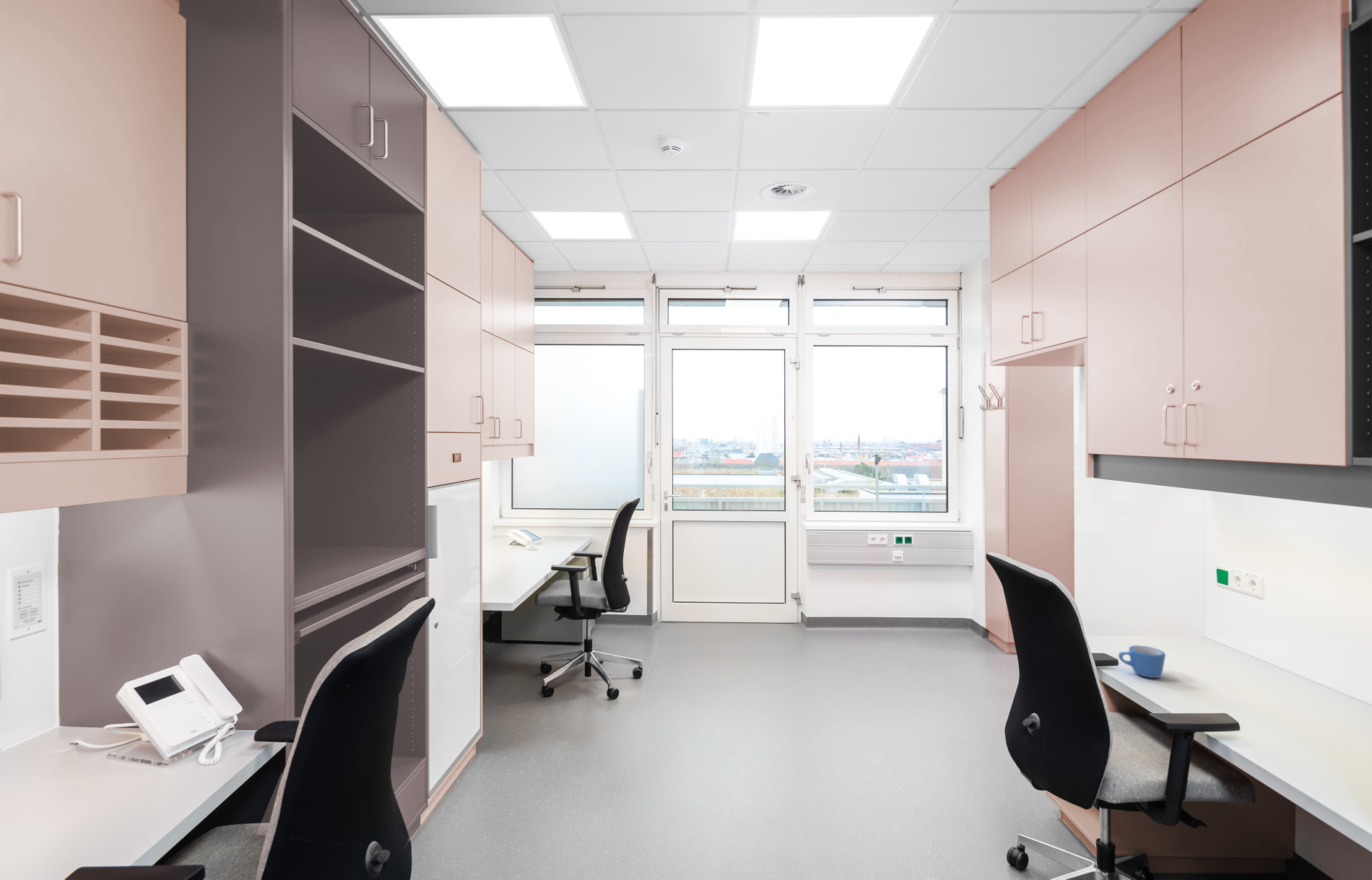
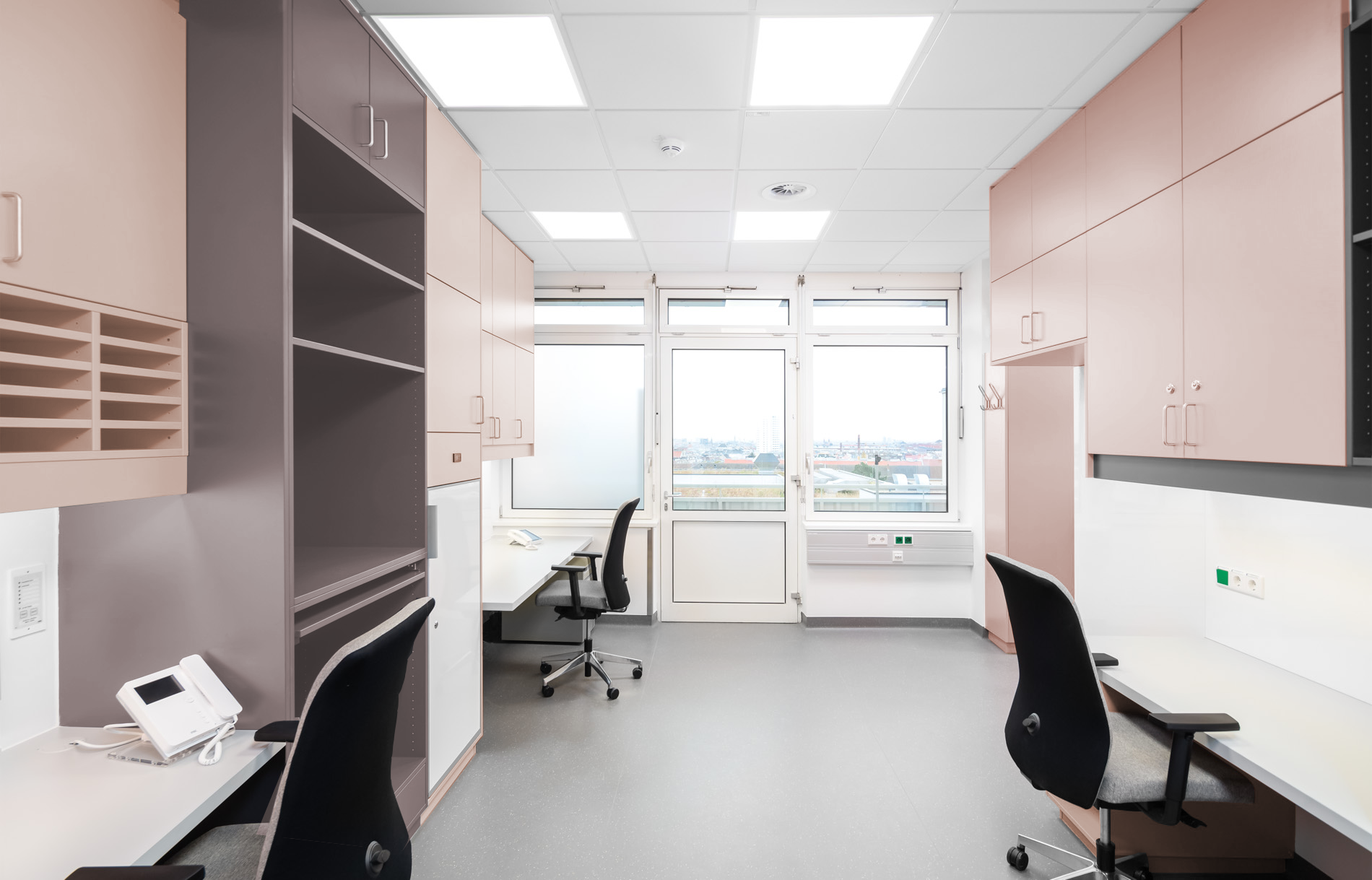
- mug [1118,645,1166,679]
